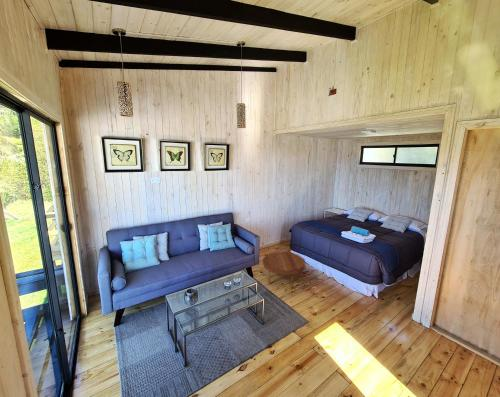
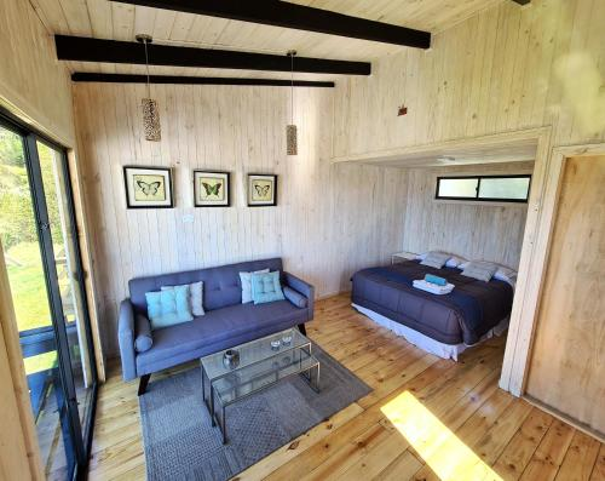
- side table [262,251,306,290]
